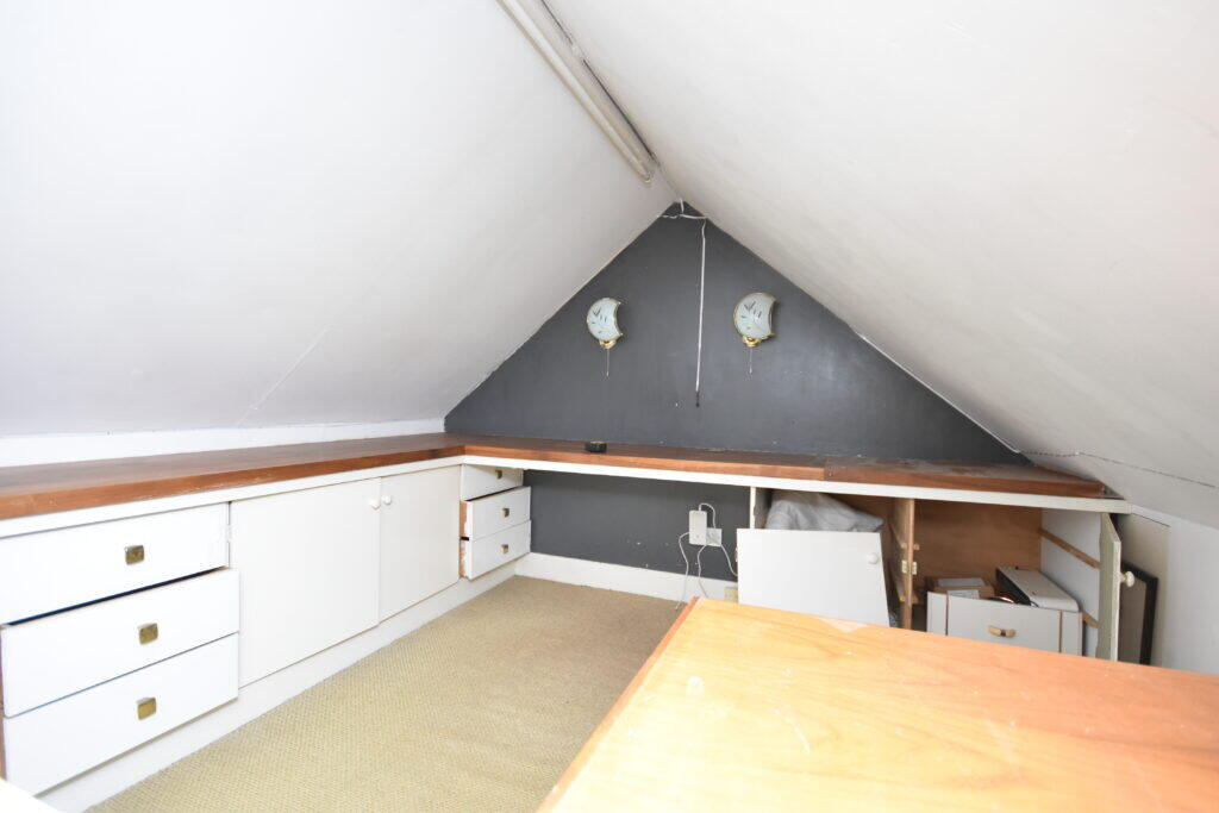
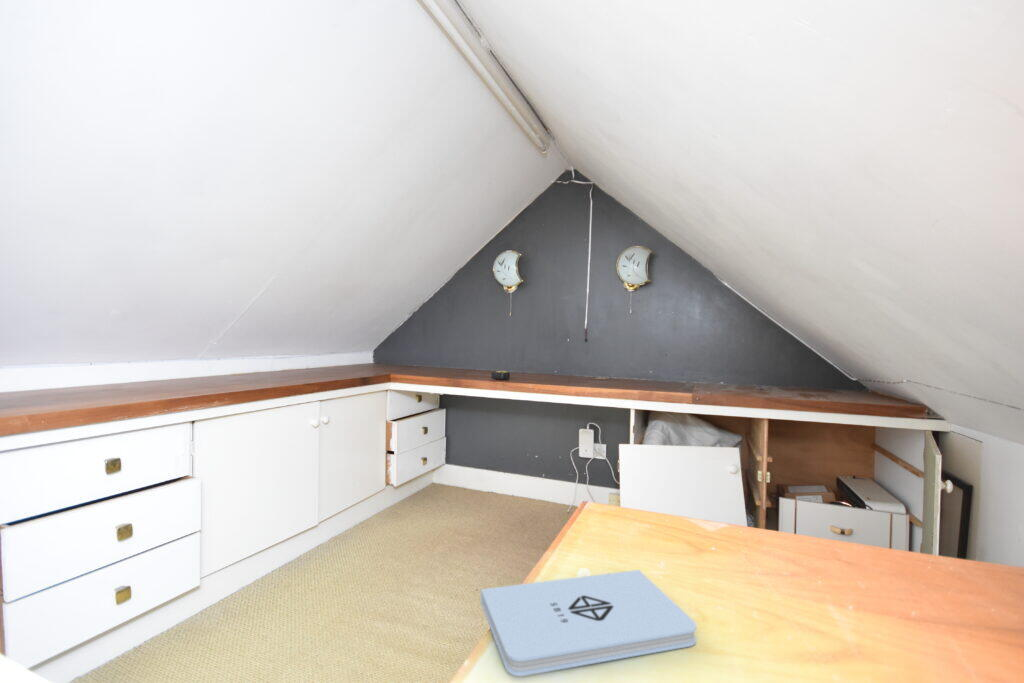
+ notepad [480,569,698,677]
